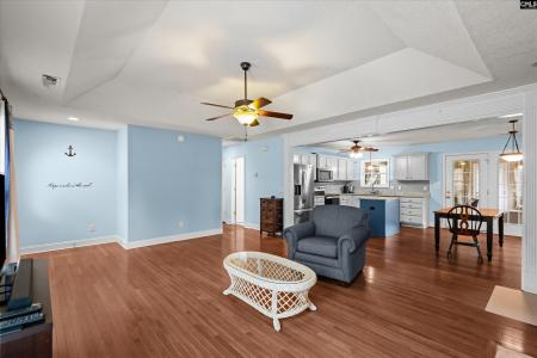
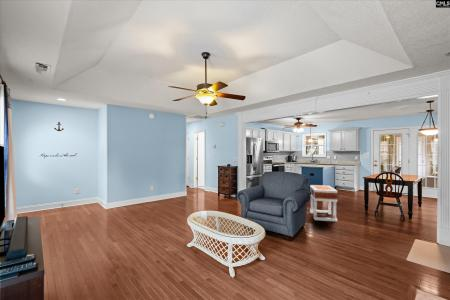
+ side table [309,184,339,223]
